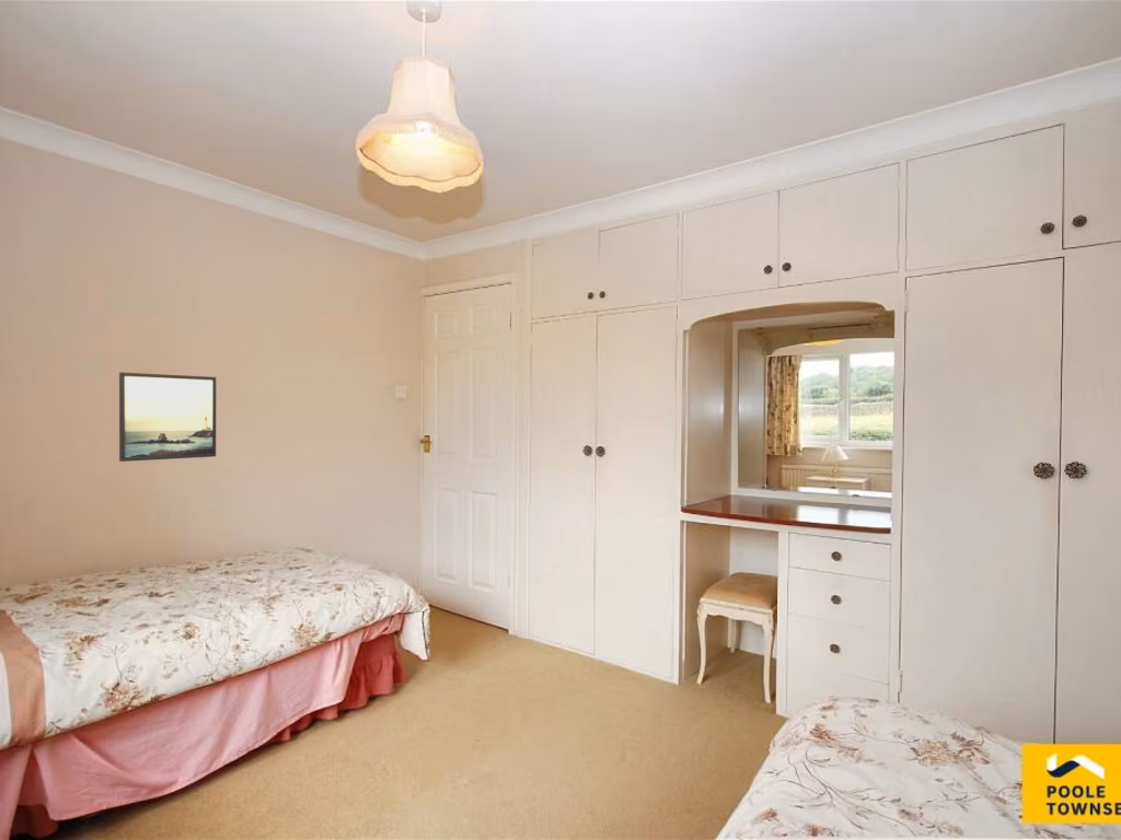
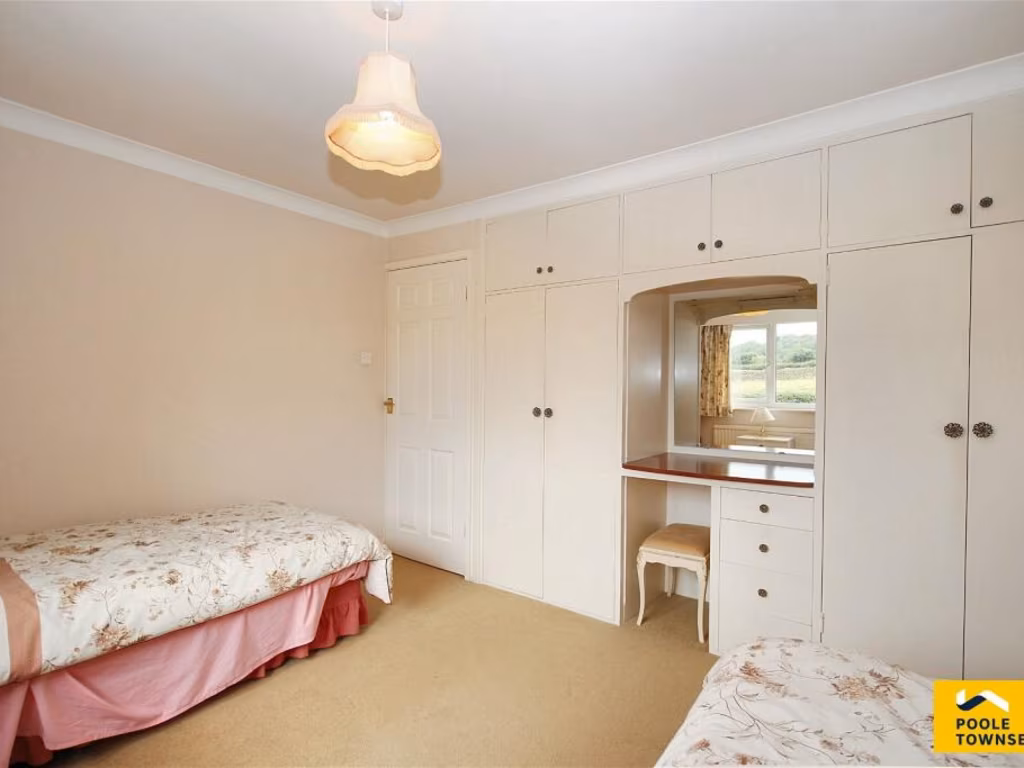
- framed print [118,371,217,463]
